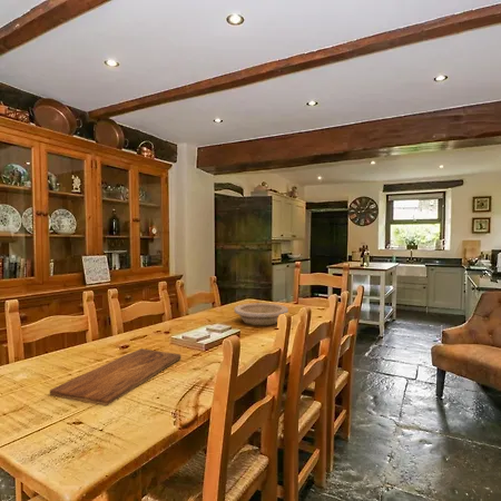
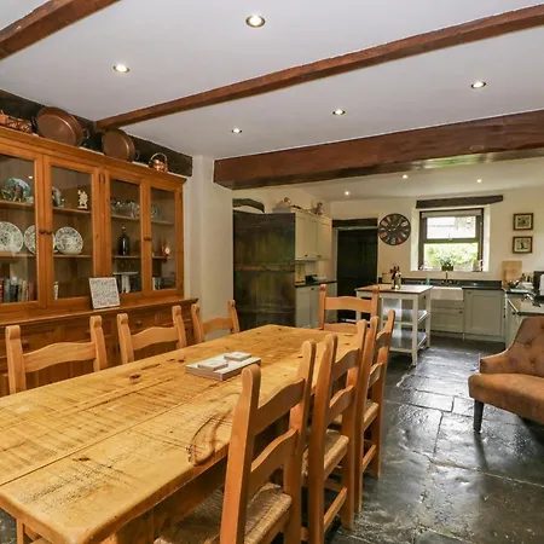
- cutting board [49,347,181,406]
- bowl [234,302,289,326]
